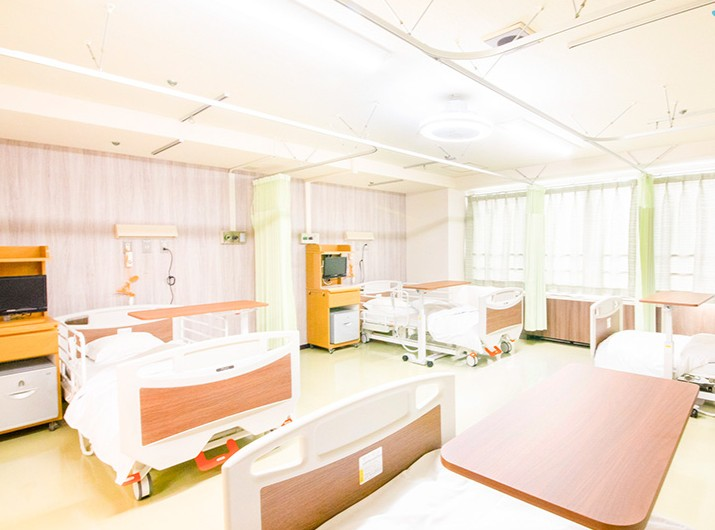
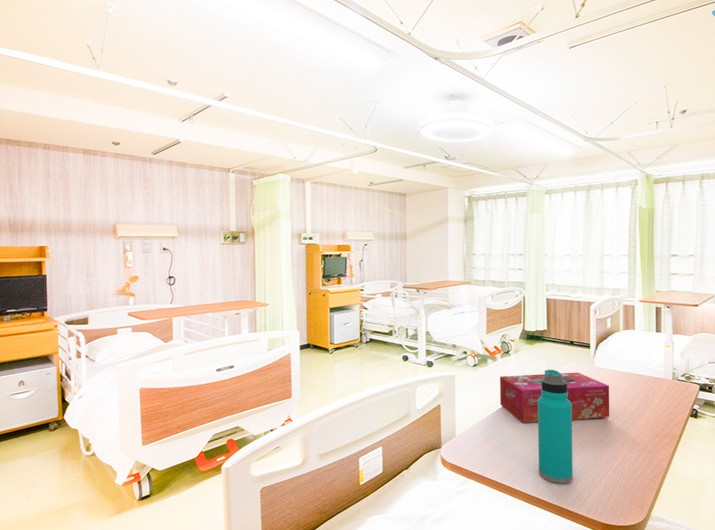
+ water bottle [537,369,574,484]
+ tissue box [499,372,610,423]
